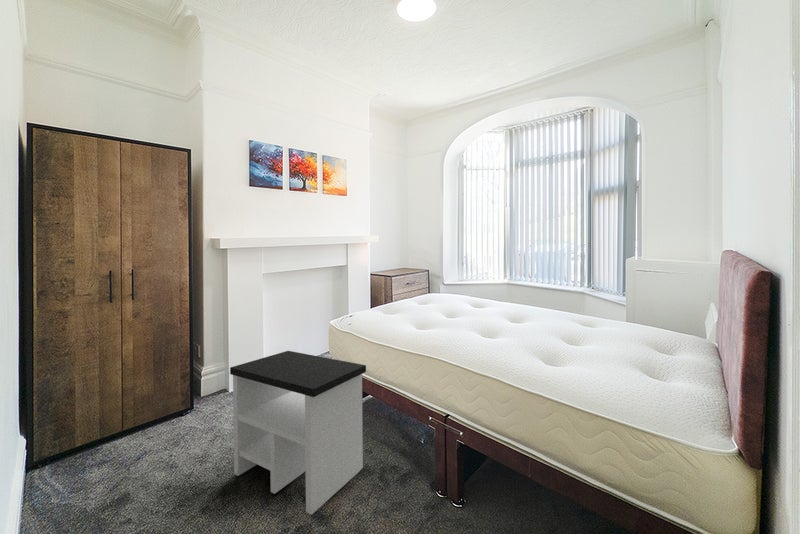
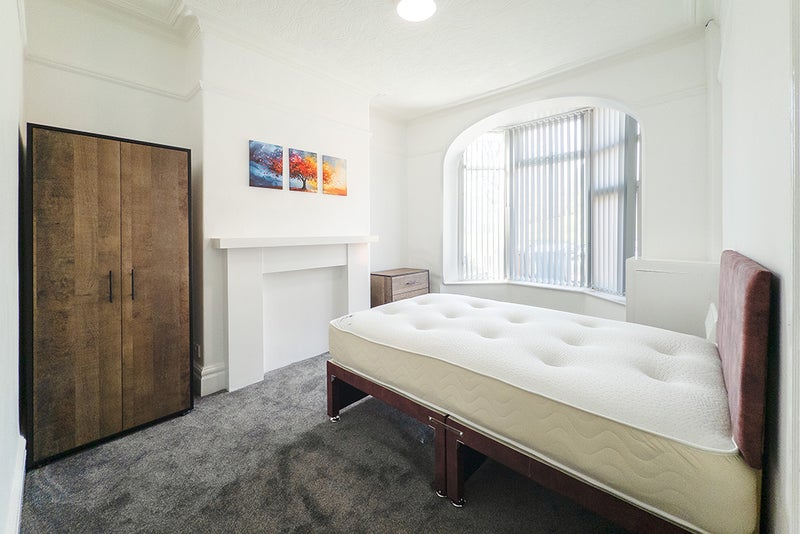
- side table [229,350,367,516]
